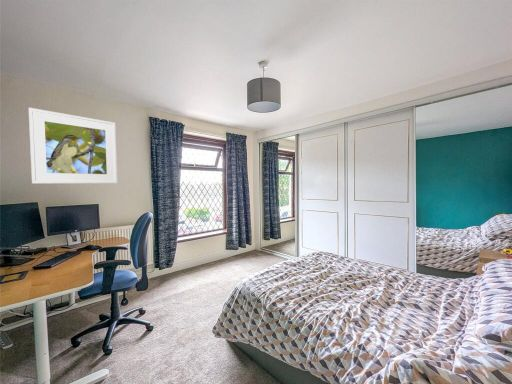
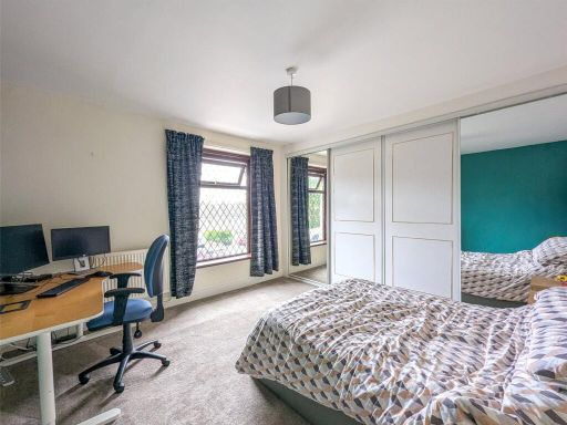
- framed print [28,107,118,184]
